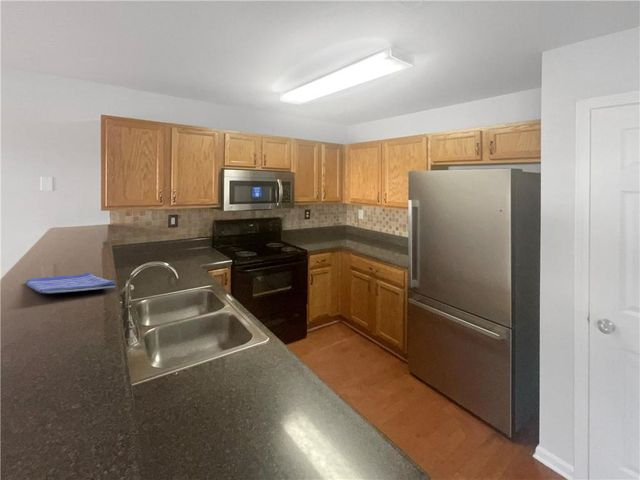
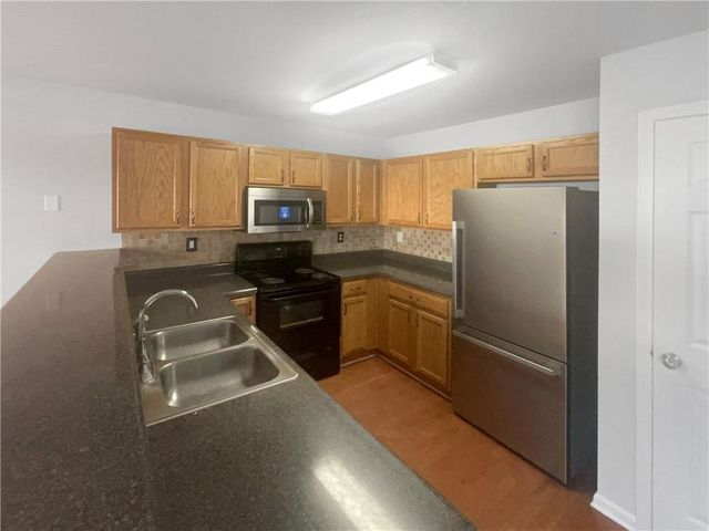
- dish towel [25,272,117,294]
